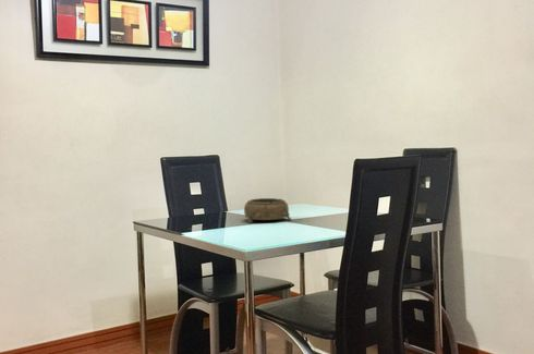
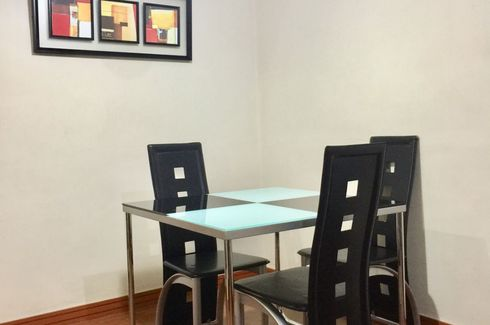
- decorative bowl [243,197,292,223]
